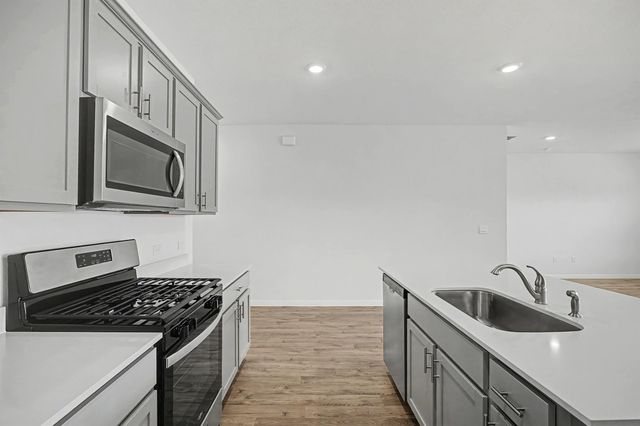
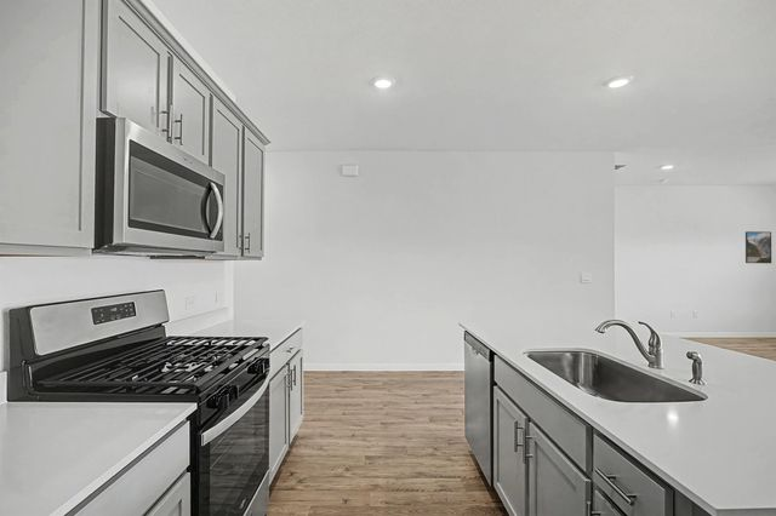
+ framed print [744,230,772,264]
